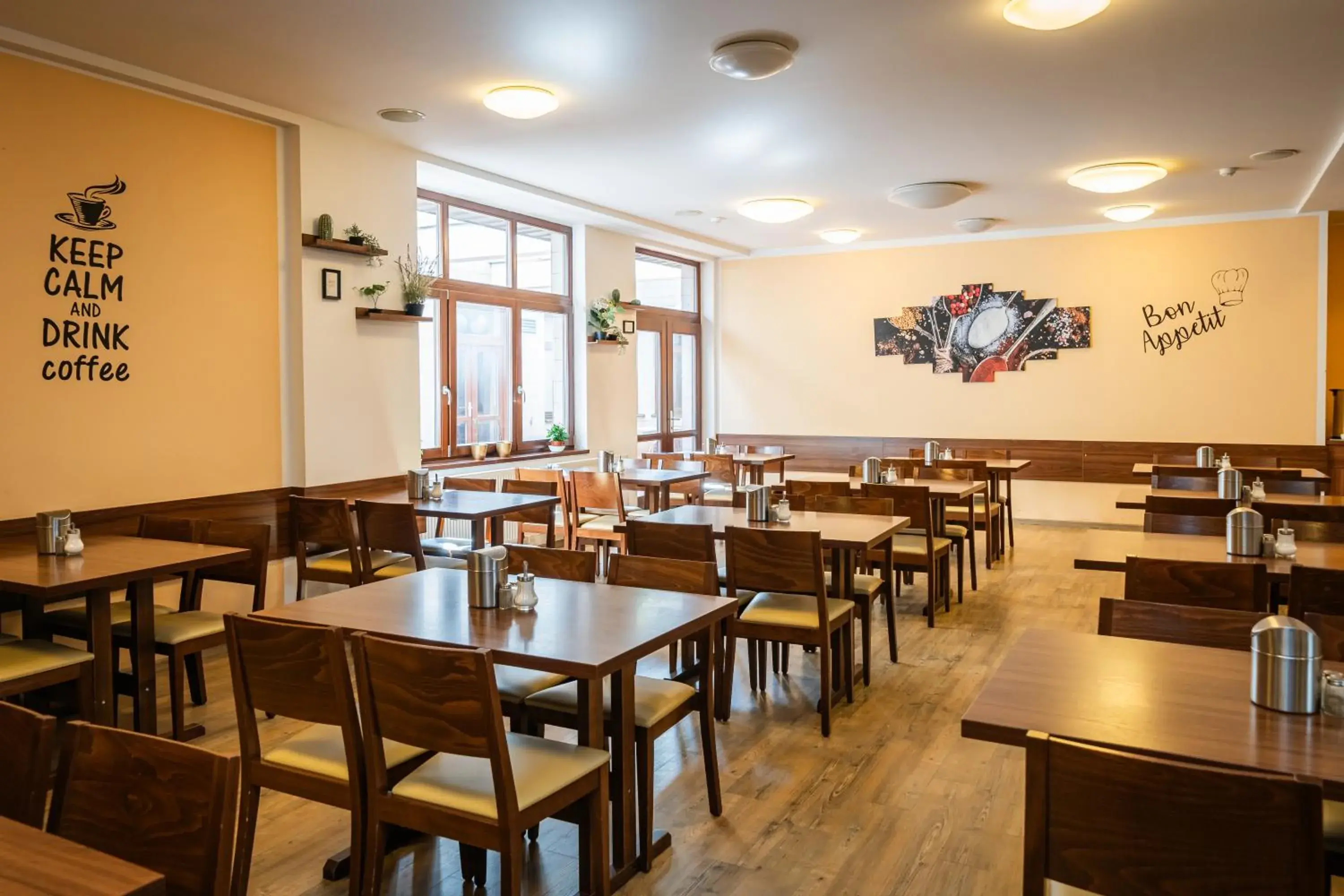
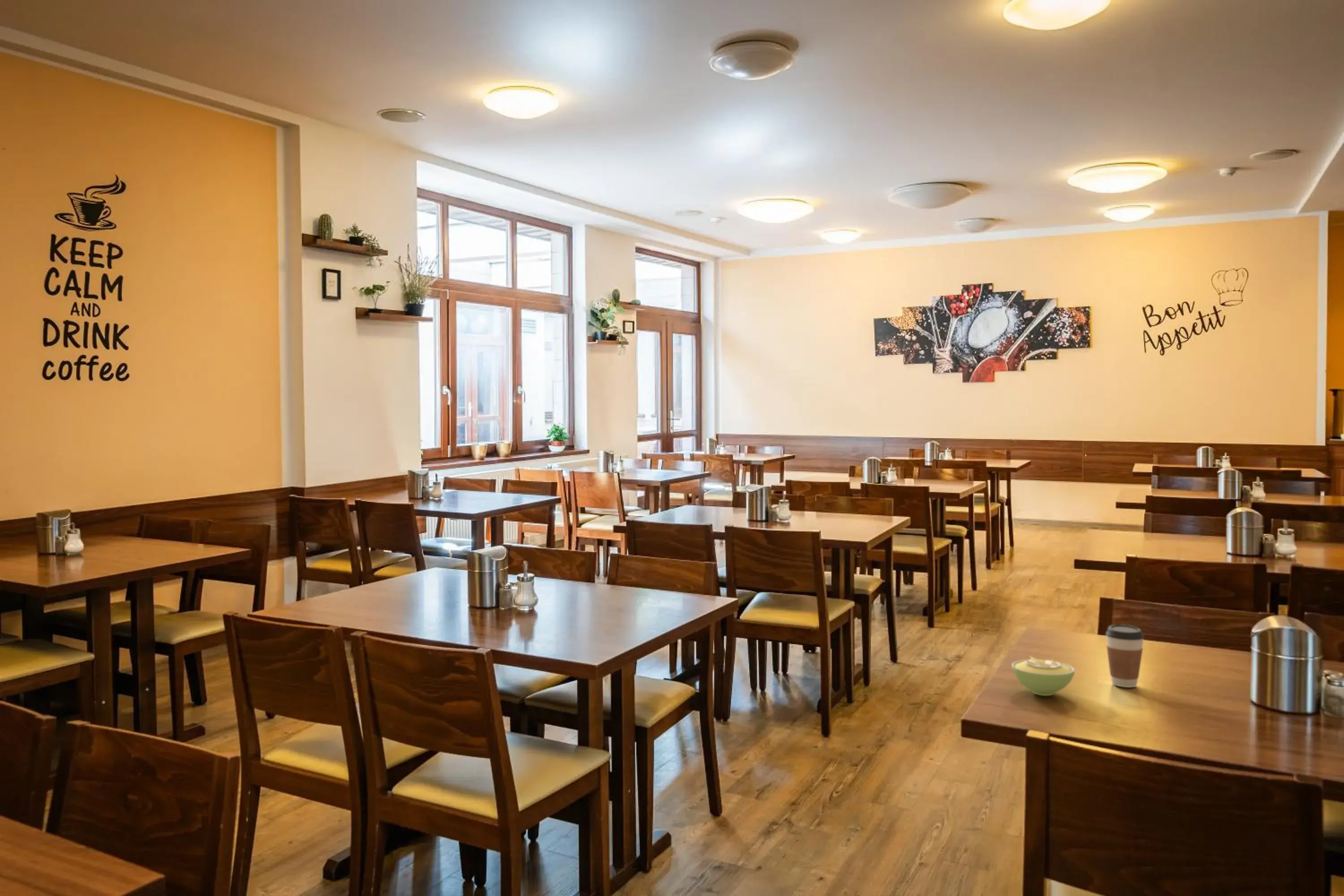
+ sugar bowl [1011,655,1075,696]
+ coffee cup [1105,624,1145,688]
